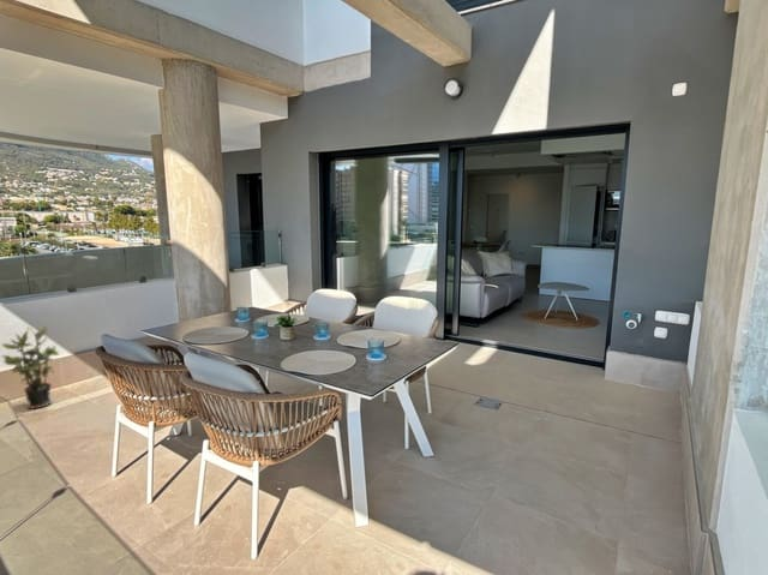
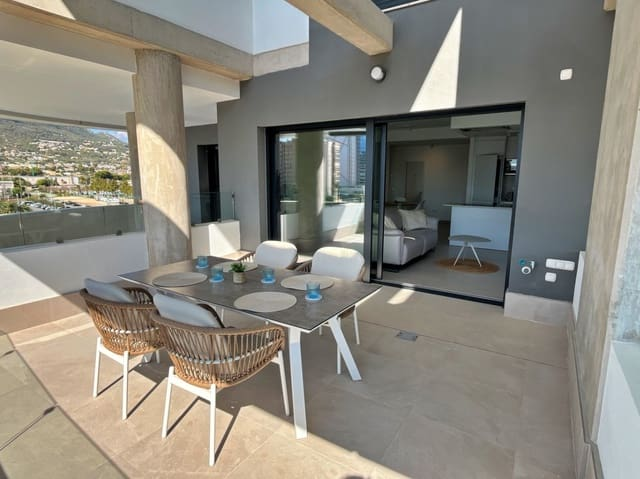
- potted plant [0,324,60,411]
